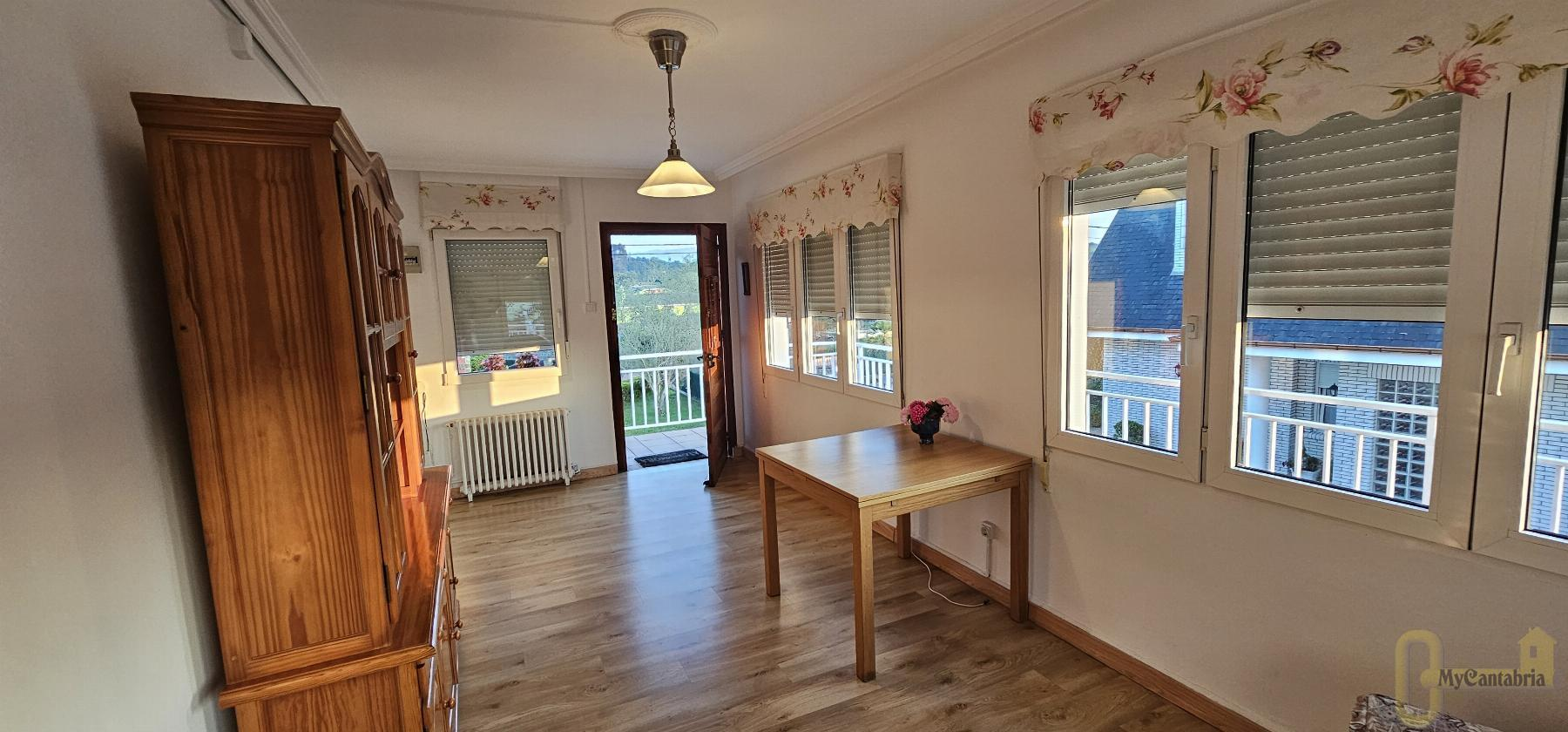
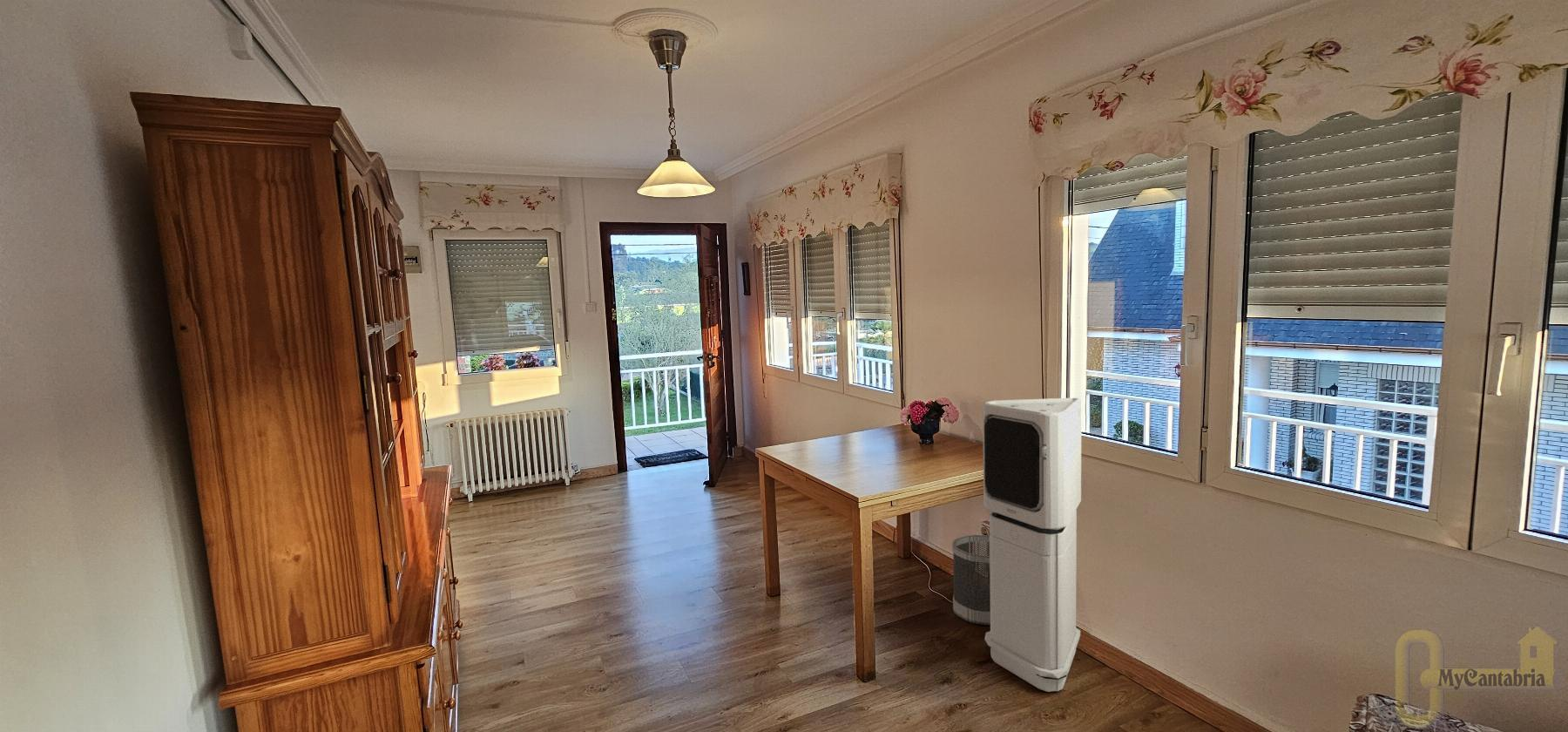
+ wastebasket [951,534,990,626]
+ air purifier [982,397,1082,693]
